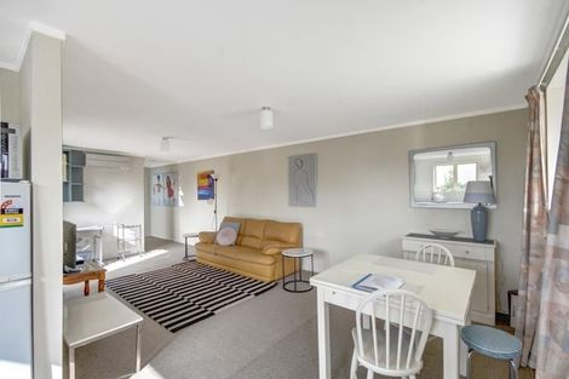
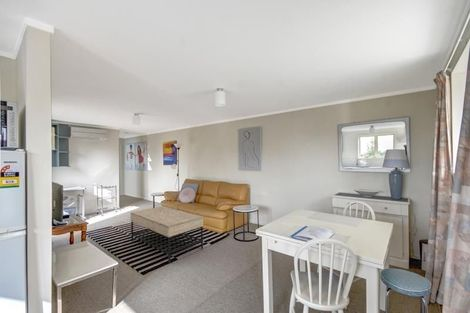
+ coffee table [130,205,204,264]
